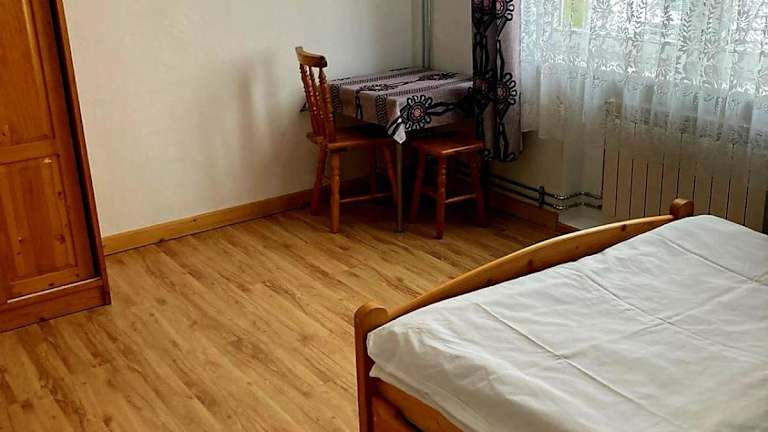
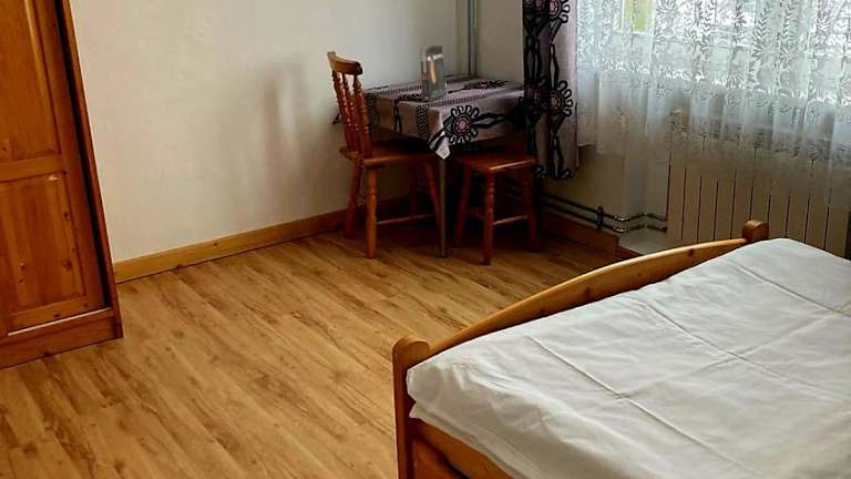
+ book [419,44,450,102]
